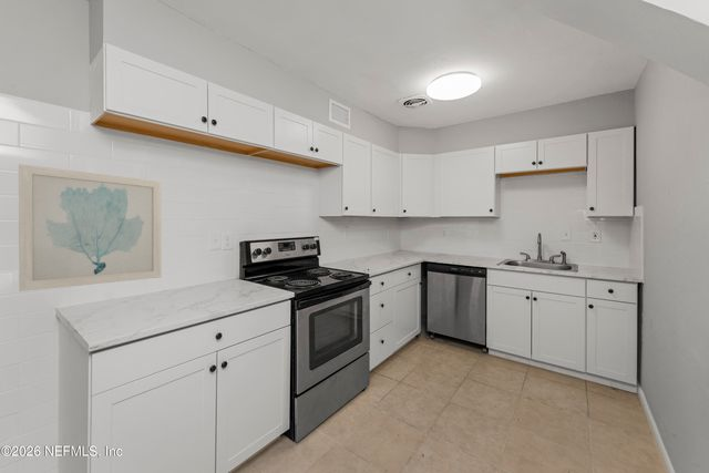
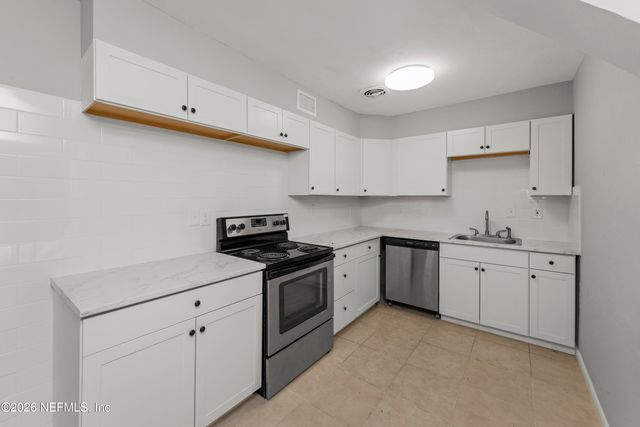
- wall art [18,163,162,292]
